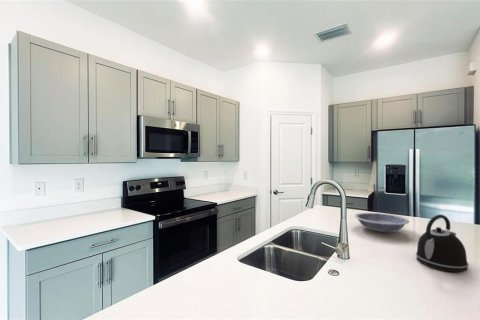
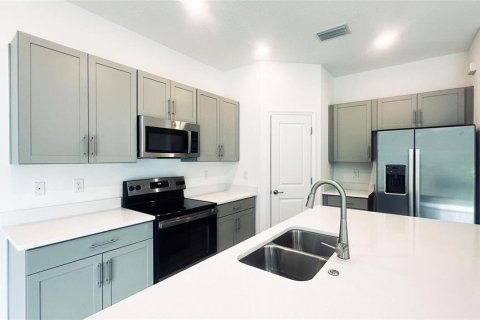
- kettle [415,214,470,273]
- bowl [354,212,410,233]
